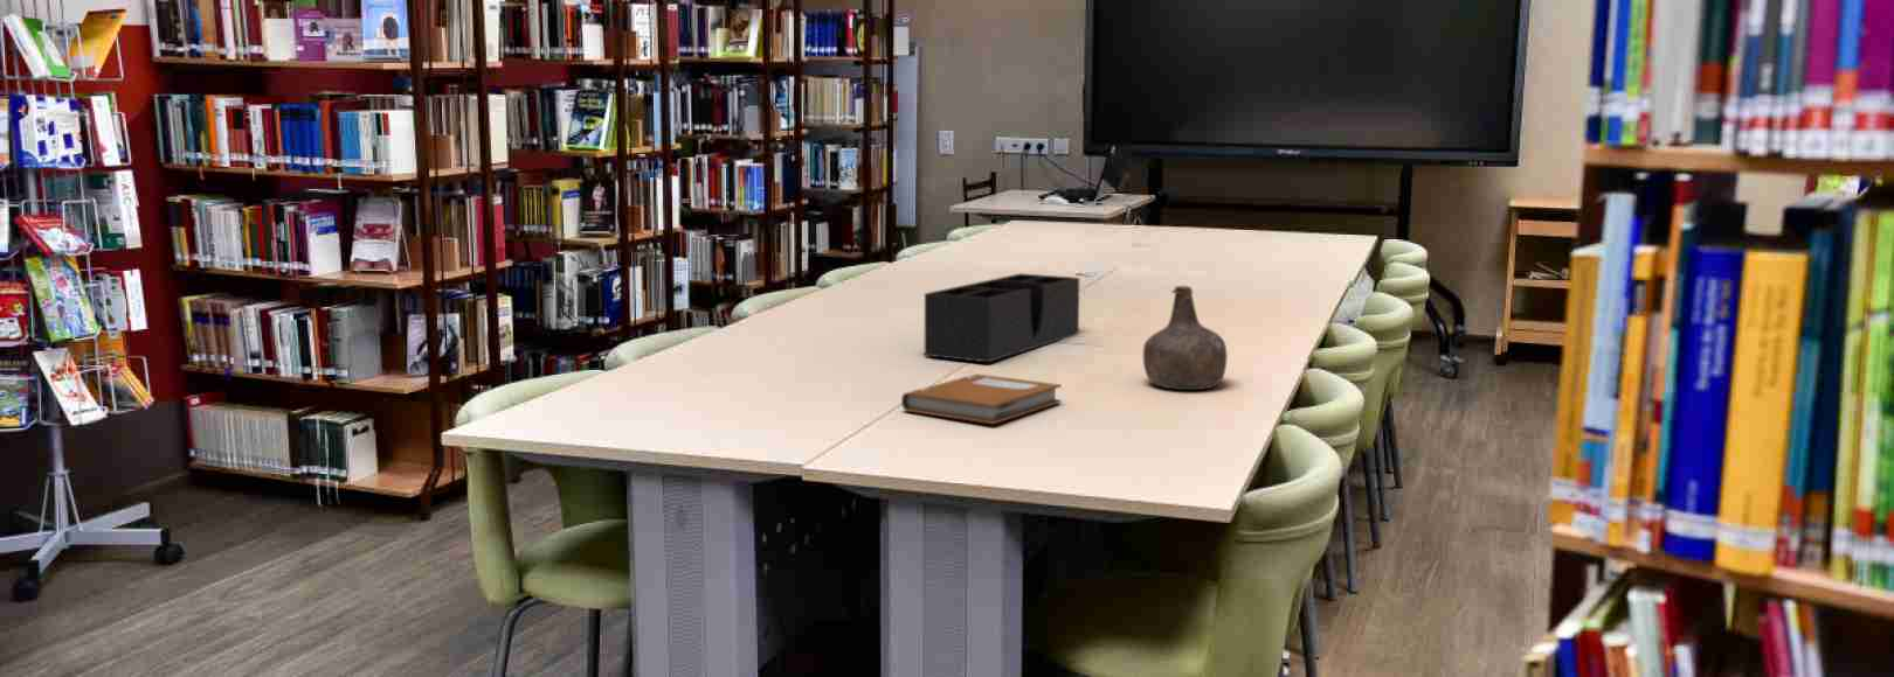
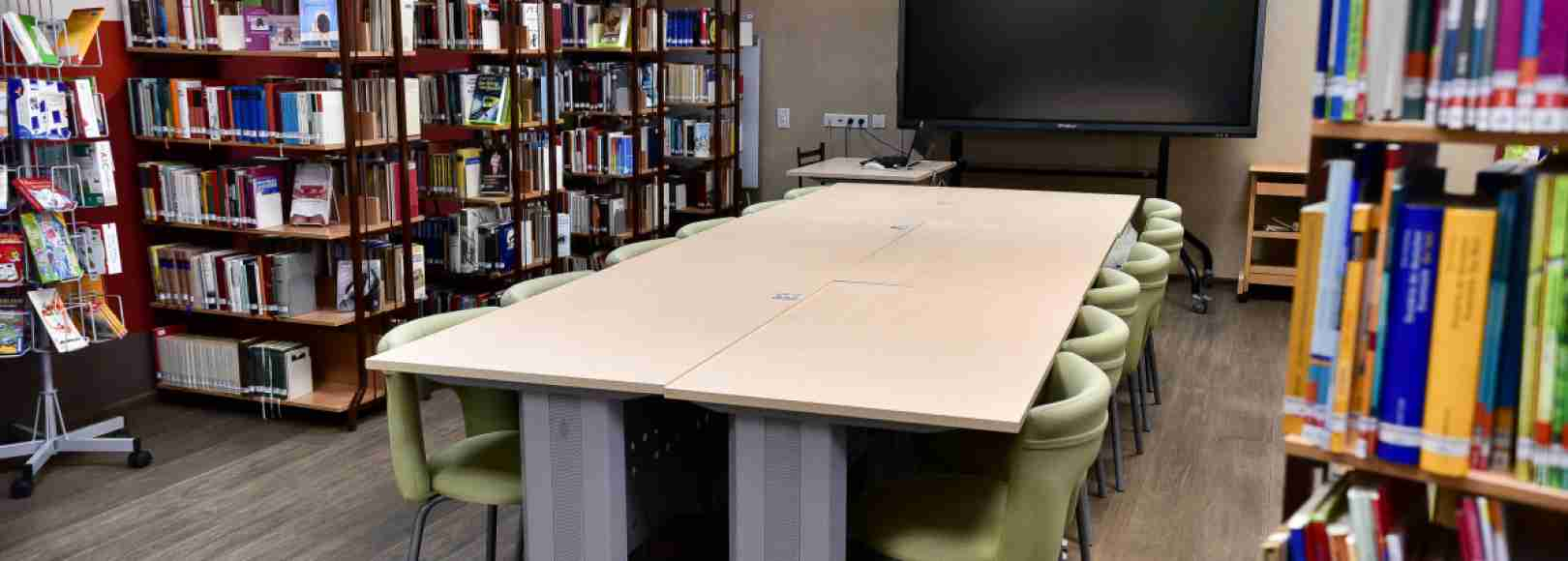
- bottle [1143,285,1228,391]
- notebook [900,374,1063,425]
- desk organizer [924,272,1080,363]
